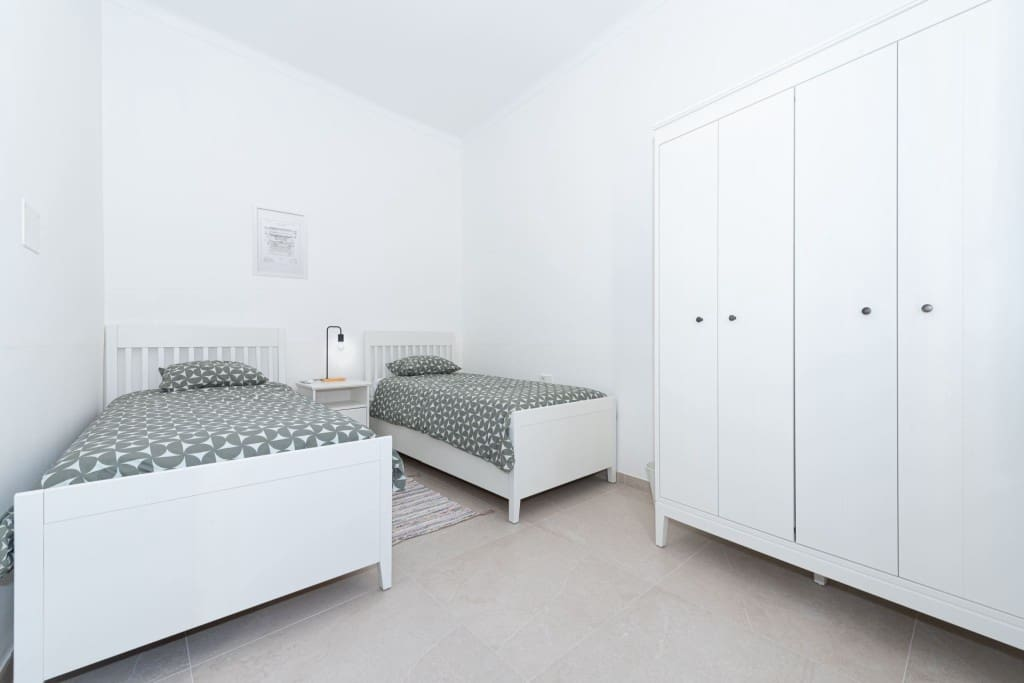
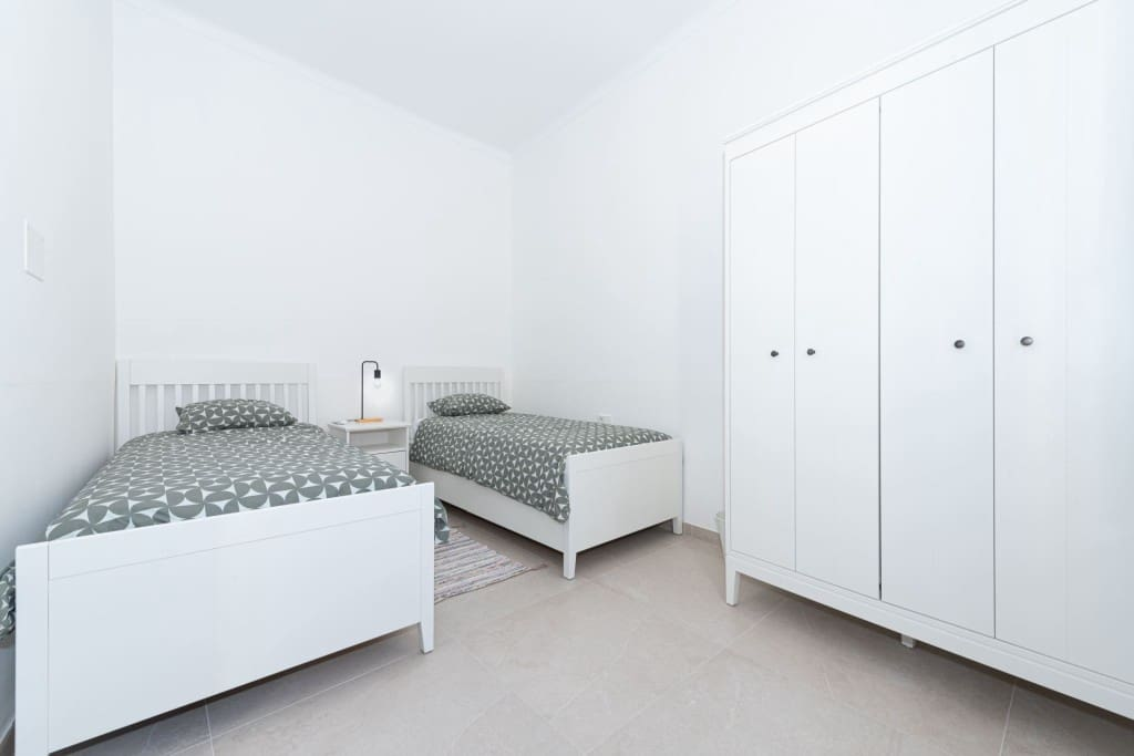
- wall art [251,202,309,281]
